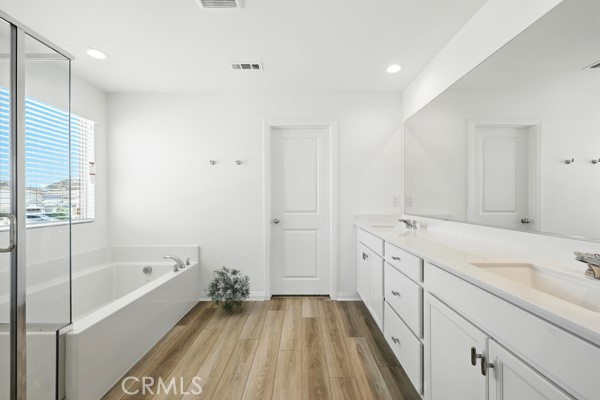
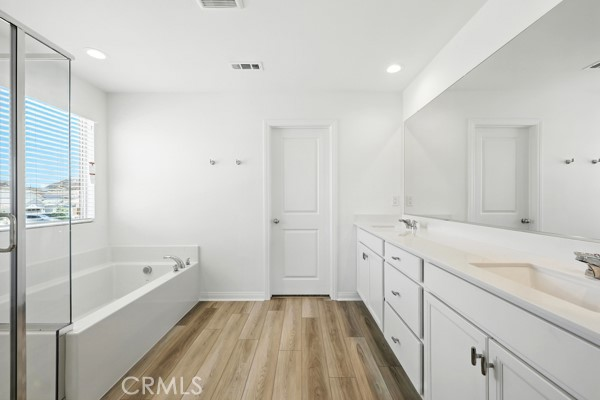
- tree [203,264,251,315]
